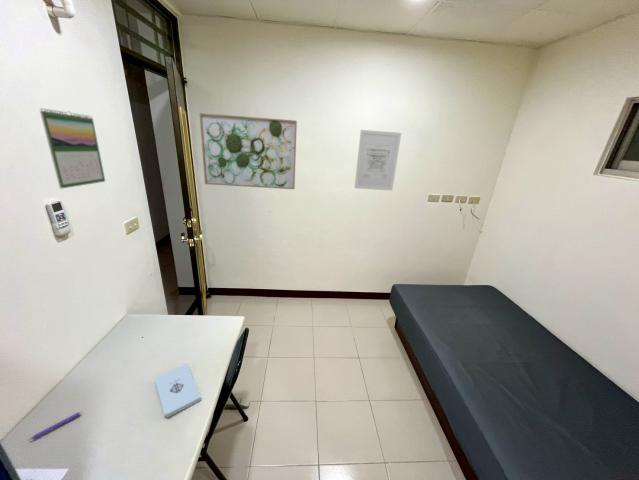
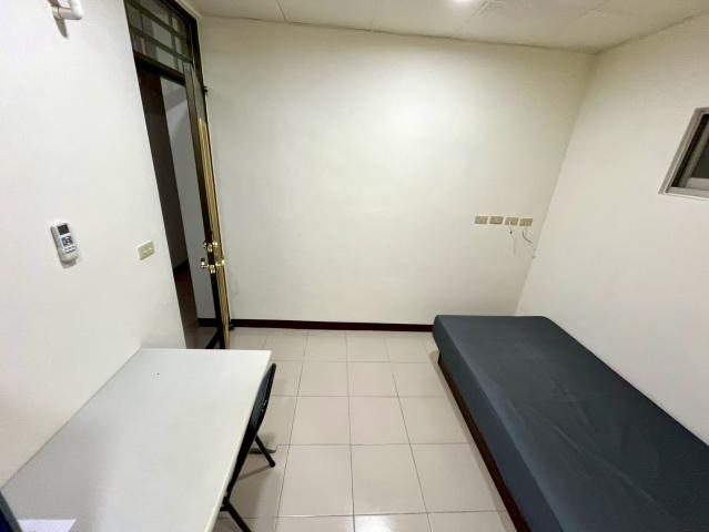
- calendar [39,107,106,190]
- wall art [354,129,402,192]
- notepad [154,363,202,418]
- pen [28,411,83,441]
- wall art [198,112,298,190]
